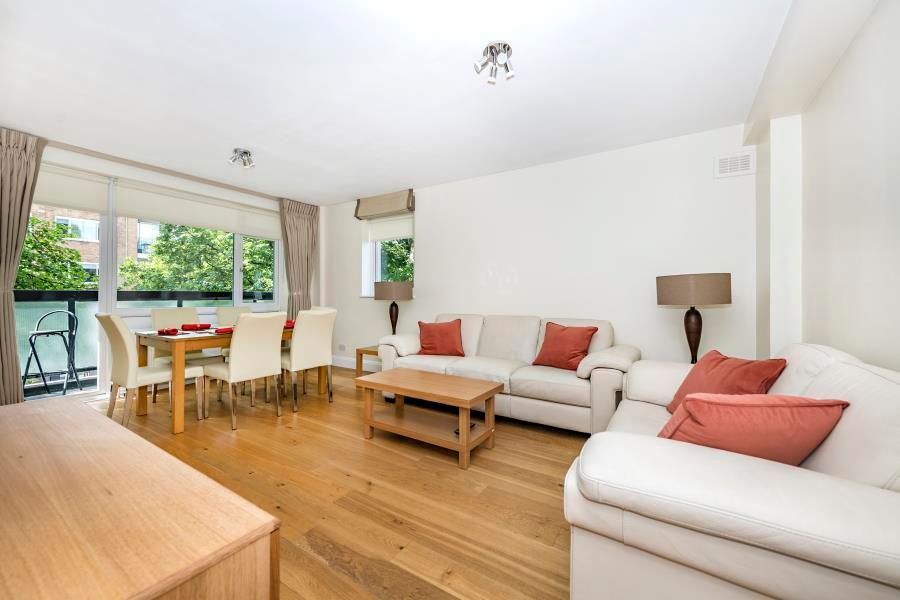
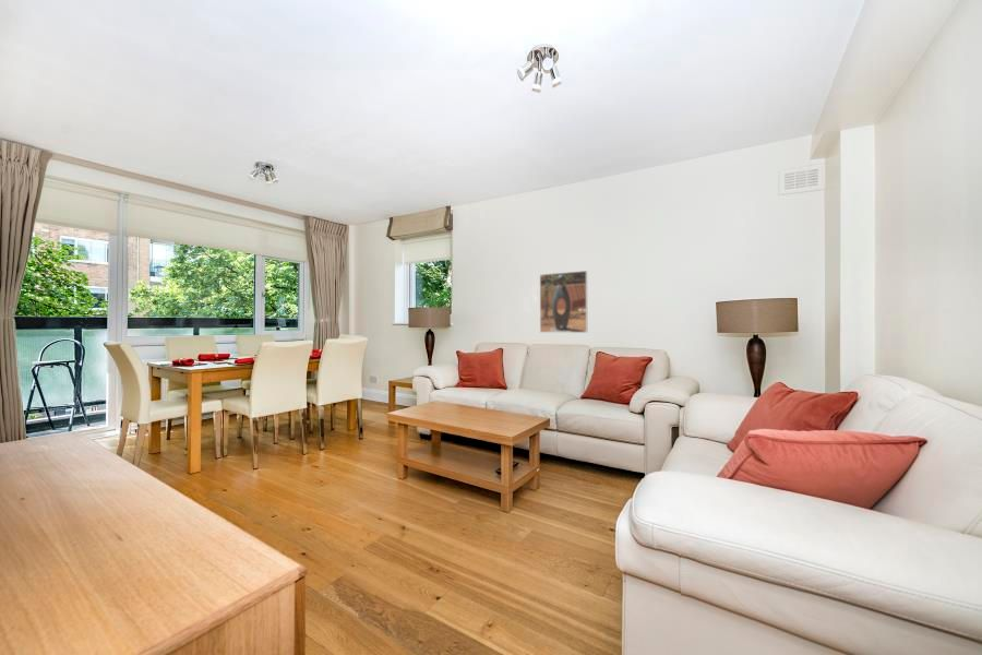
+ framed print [539,270,588,334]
